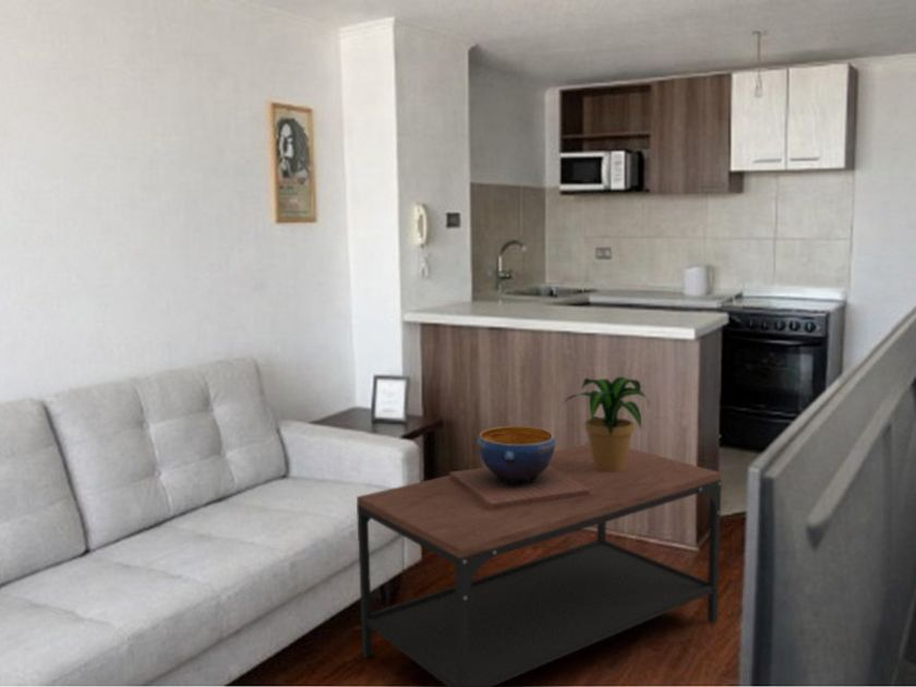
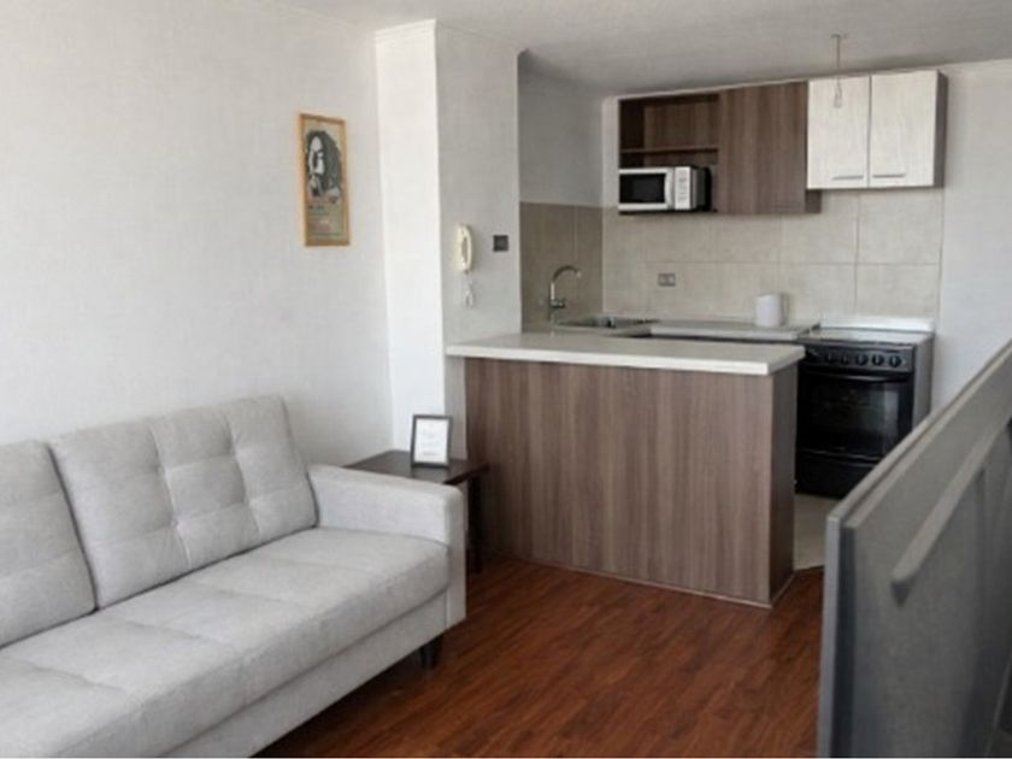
- decorative bowl [448,425,590,510]
- potted plant [563,376,651,471]
- coffee table [355,443,723,687]
